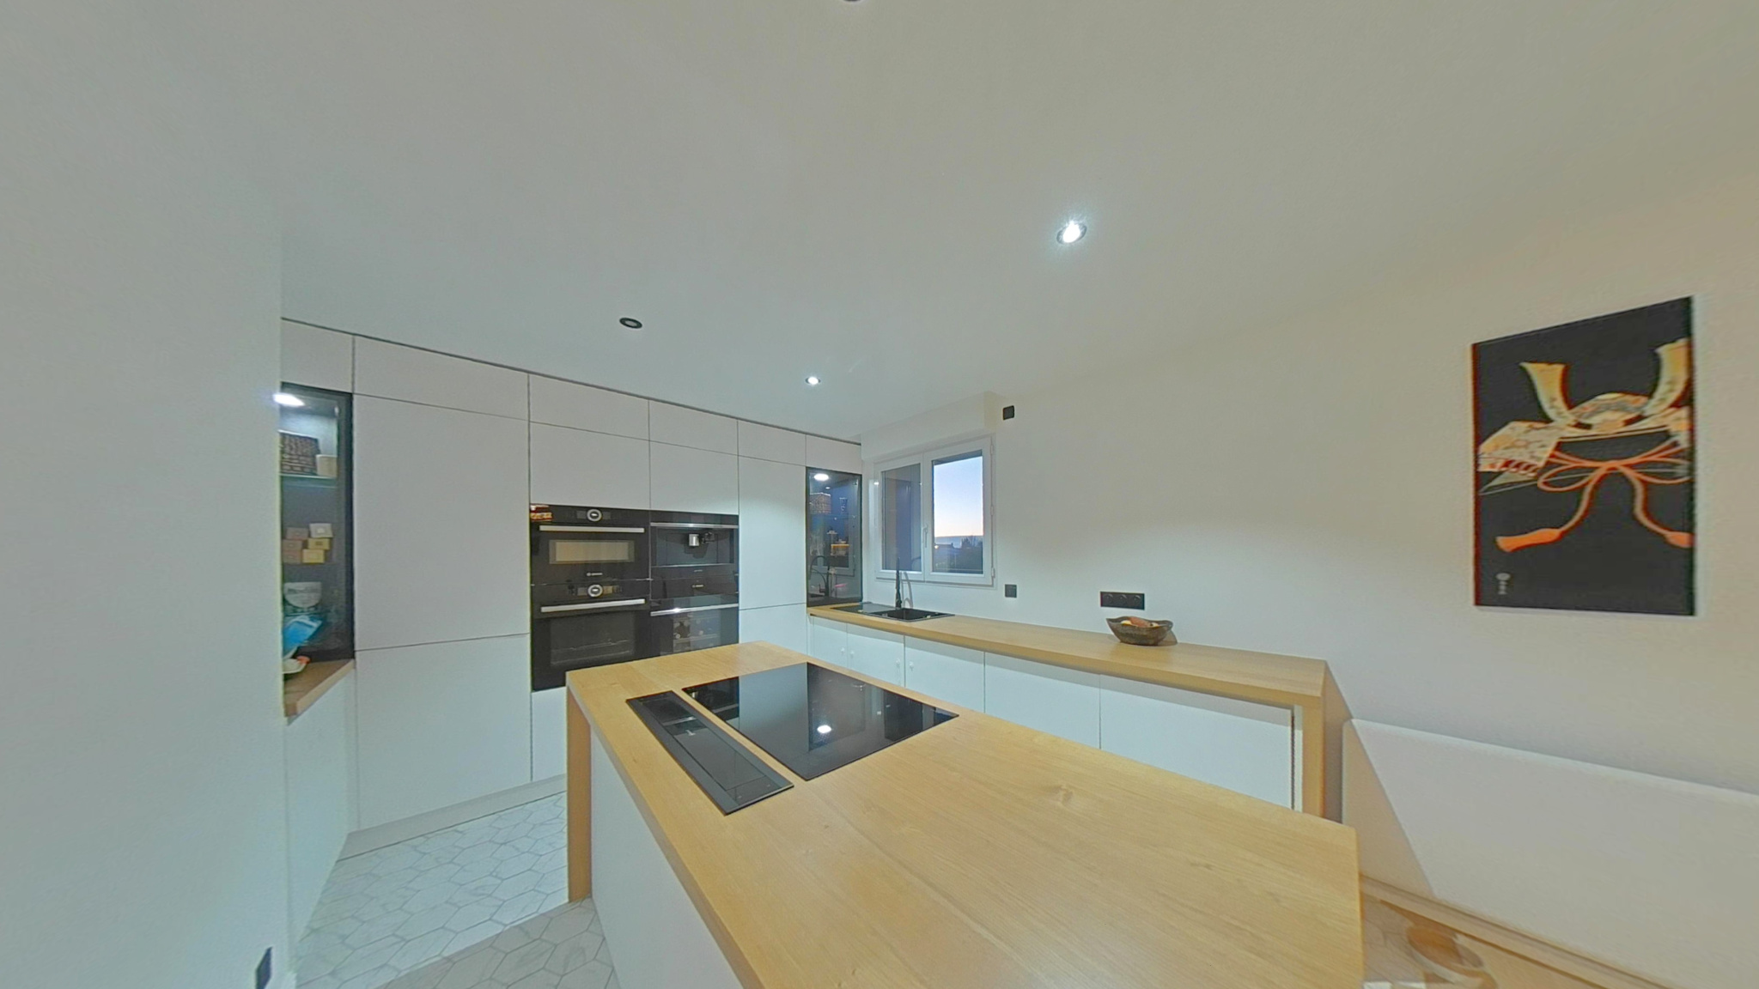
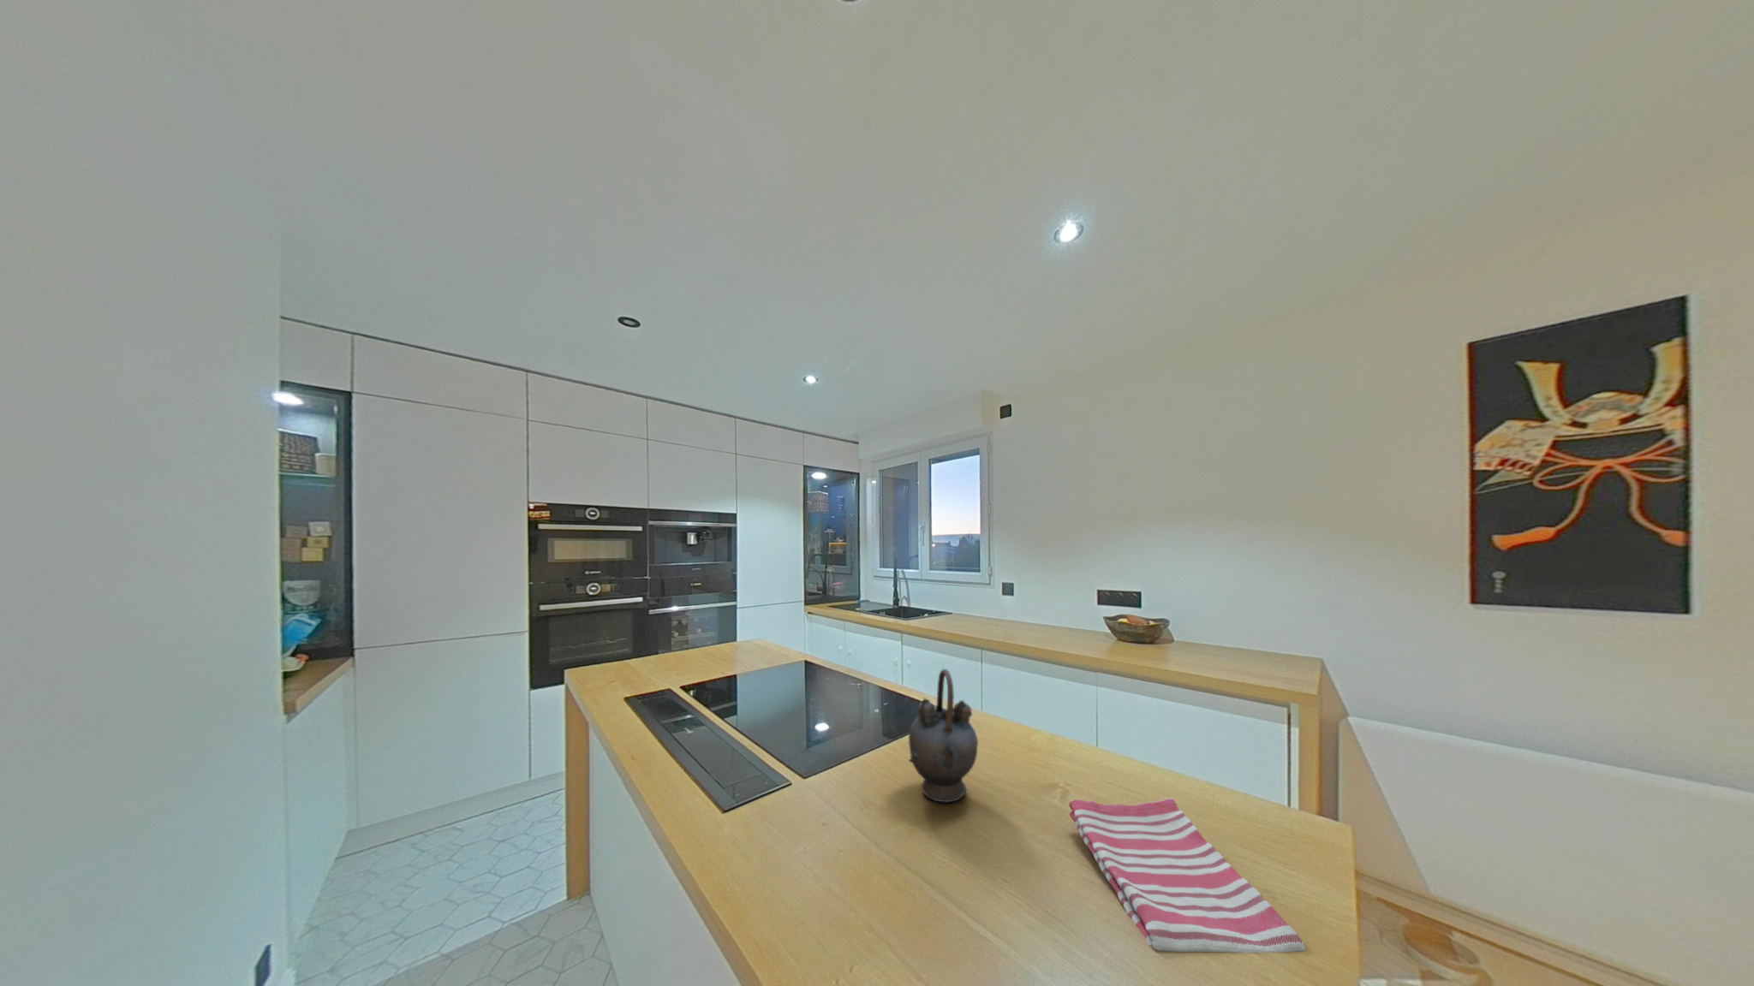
+ dish towel [1069,798,1306,953]
+ teapot [908,668,979,803]
